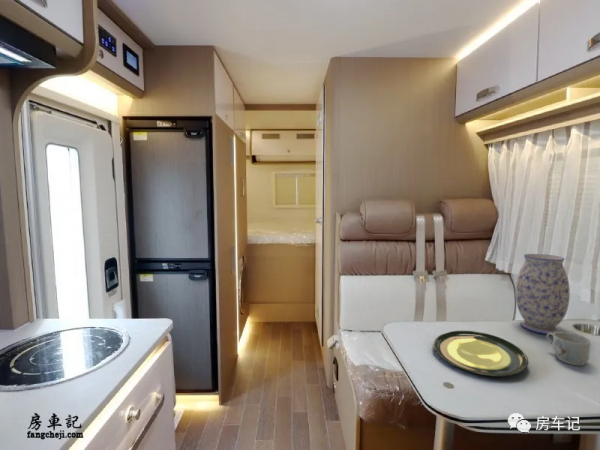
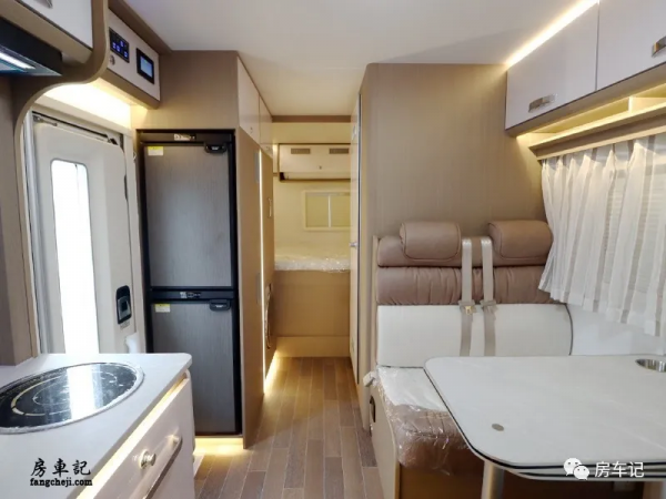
- mug [545,331,592,366]
- vase [515,253,571,335]
- plate [432,330,529,378]
